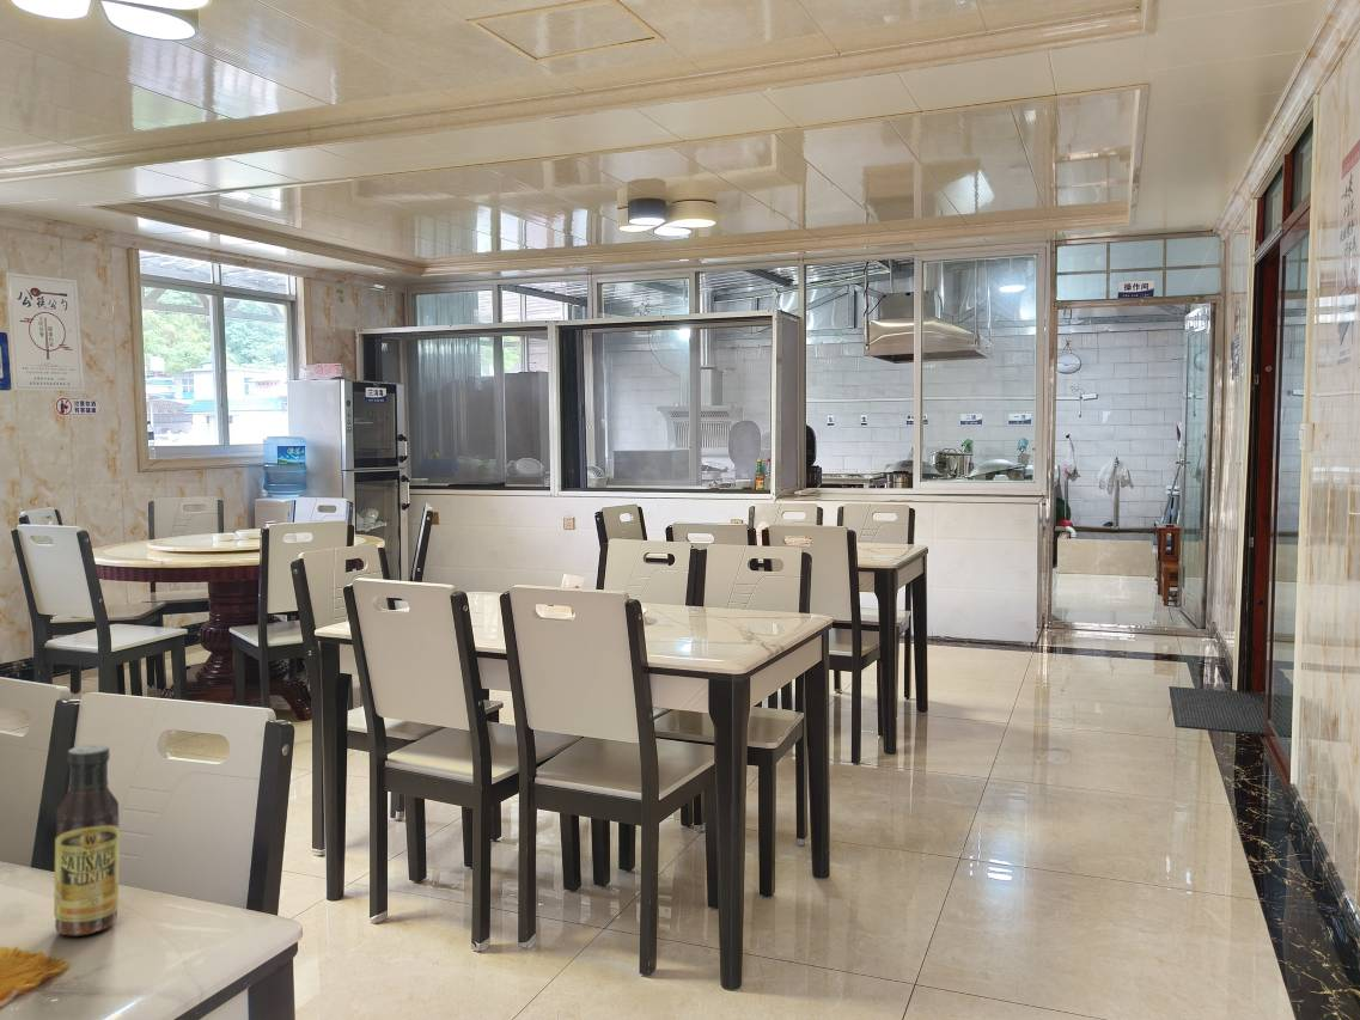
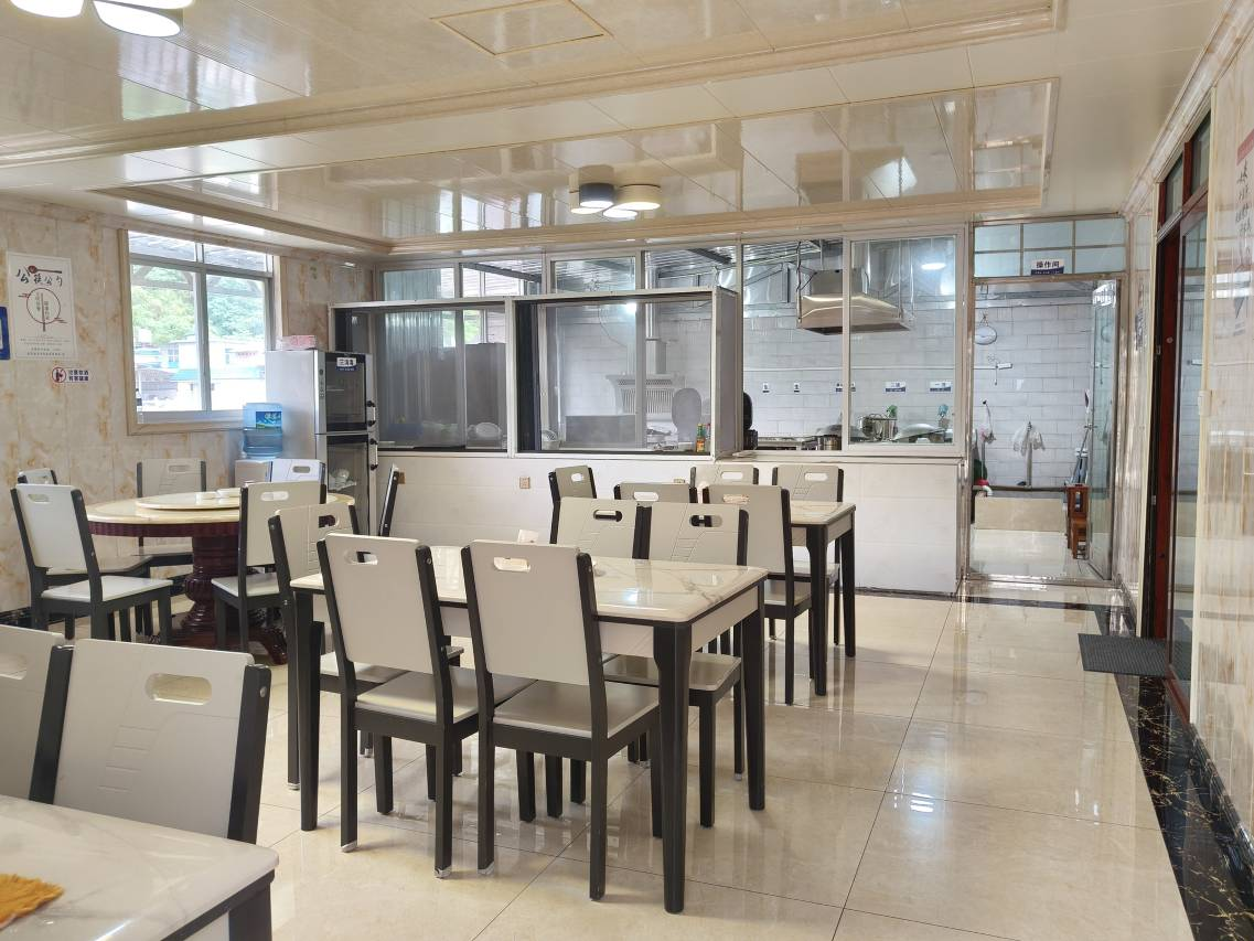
- sauce bottle [53,744,121,937]
